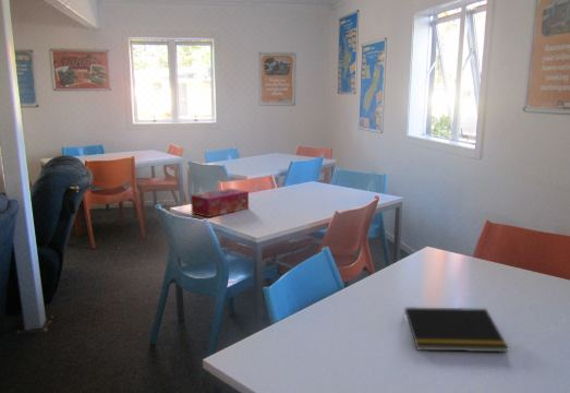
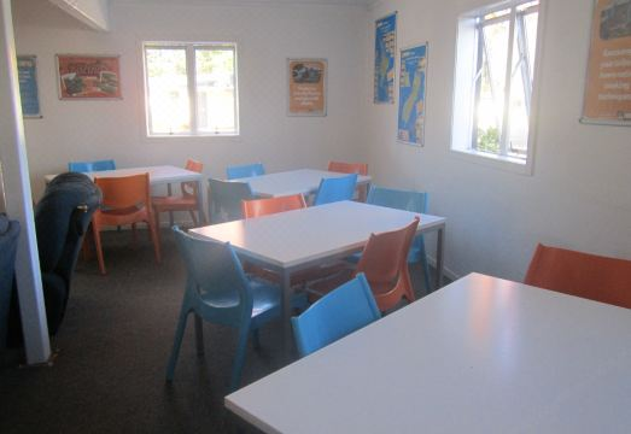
- tissue box [190,188,250,218]
- notepad [401,307,510,353]
